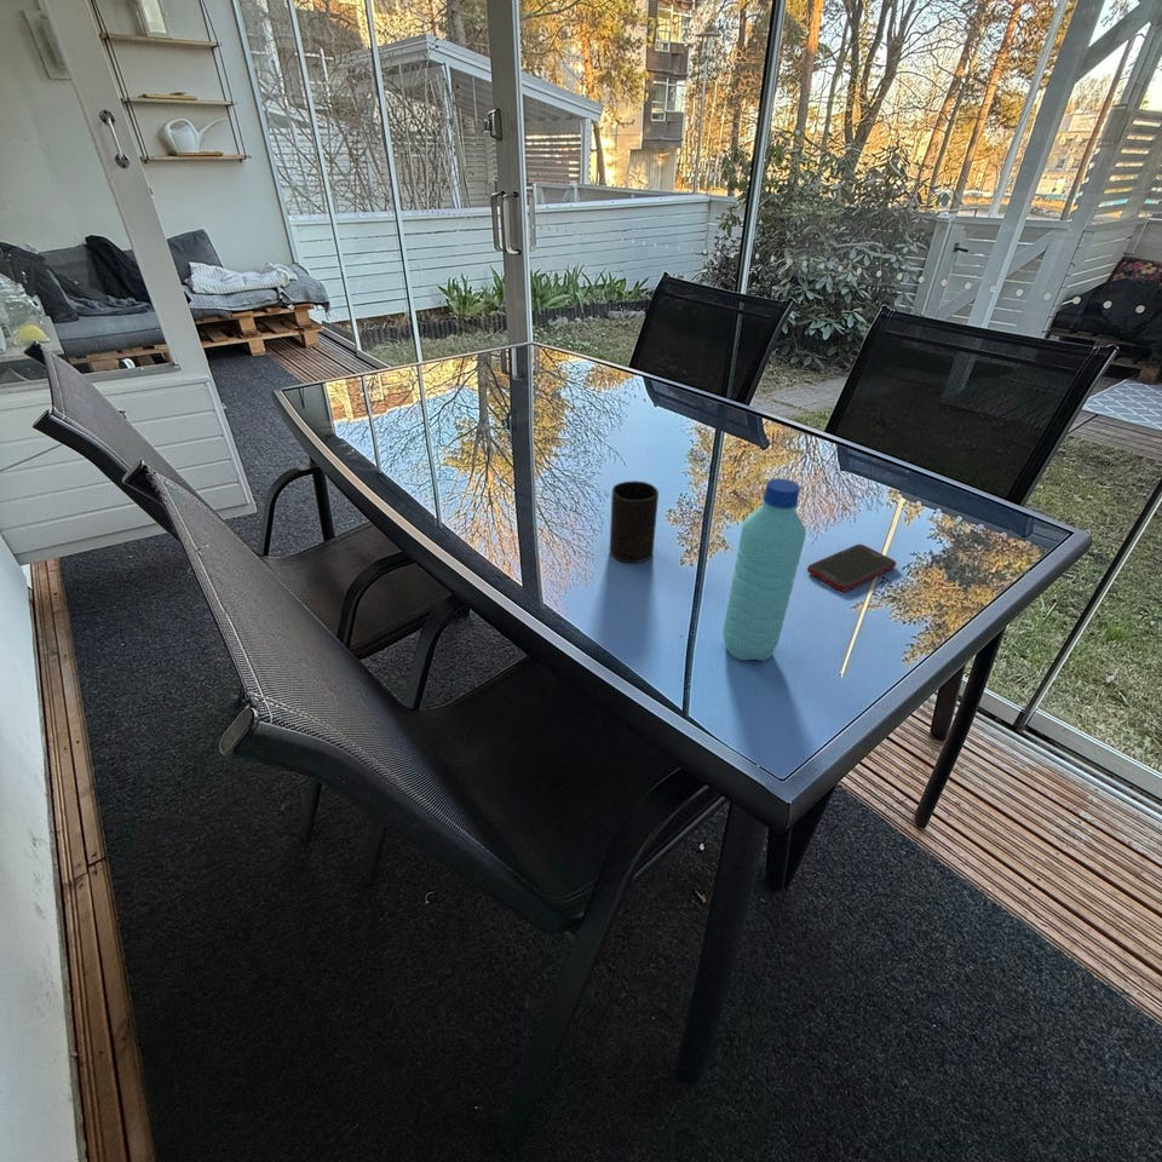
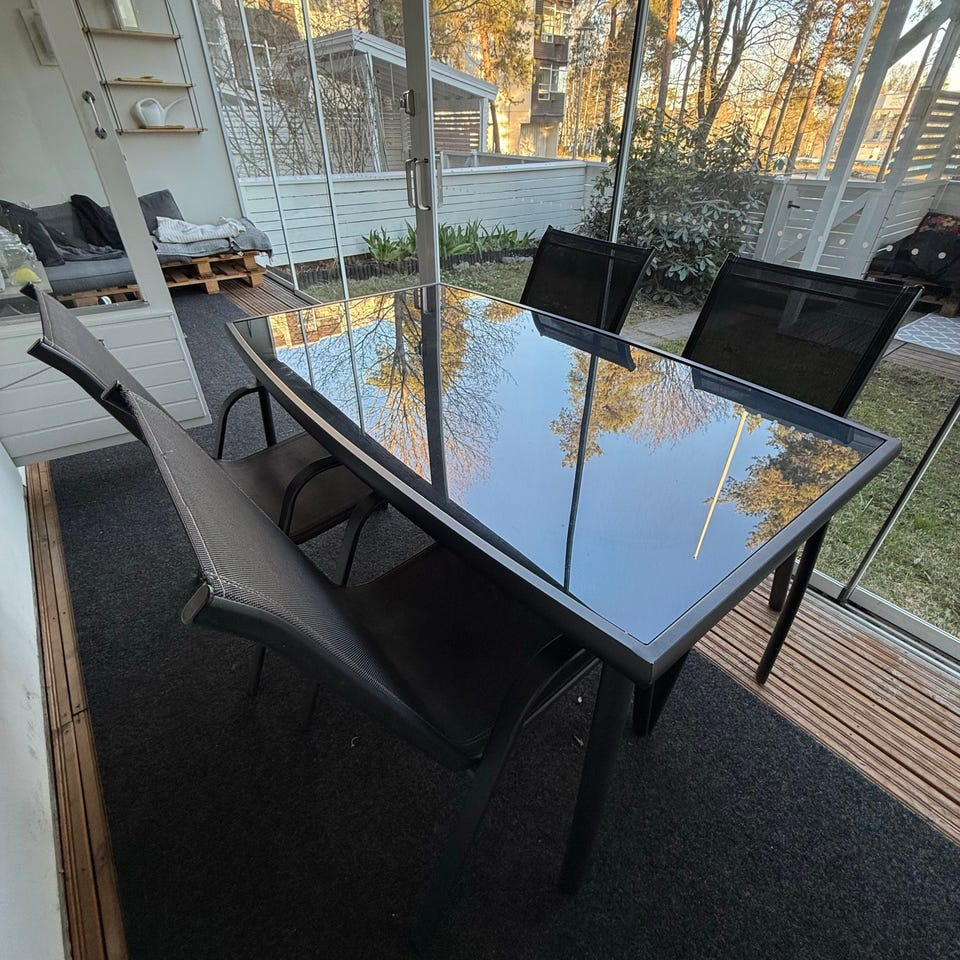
- cup [609,479,660,564]
- cell phone [806,543,898,592]
- water bottle [721,477,807,662]
